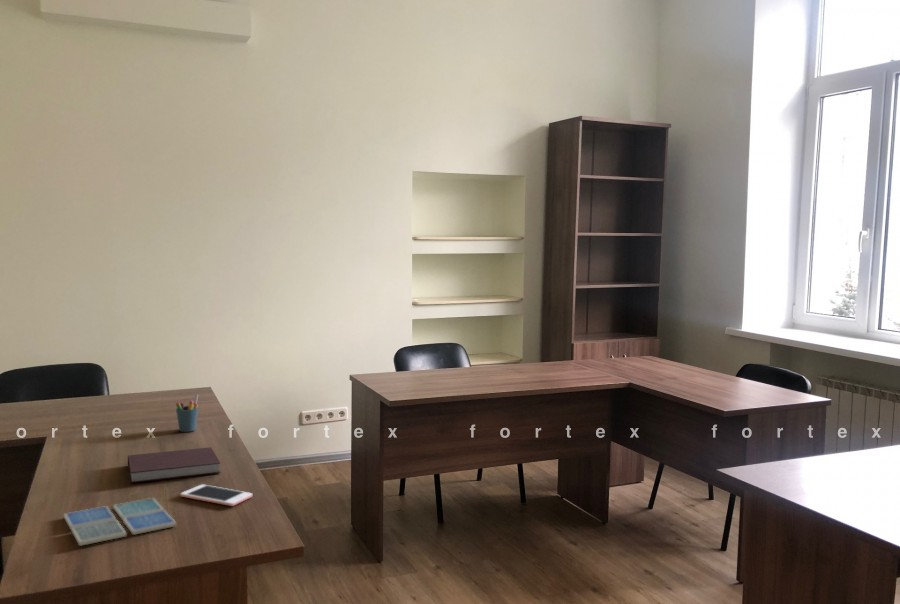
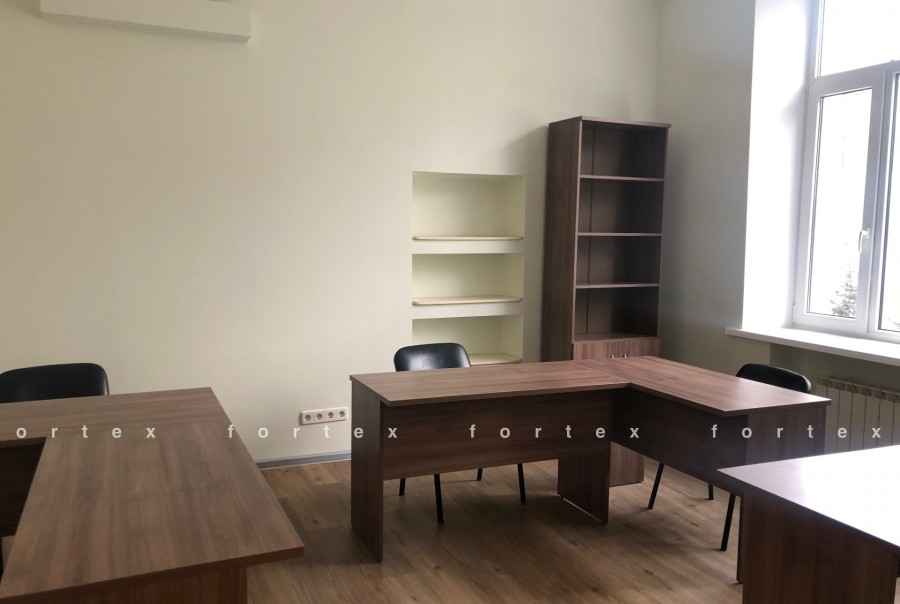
- drink coaster [63,497,177,547]
- notebook [127,446,221,484]
- cell phone [180,484,253,507]
- pen holder [175,394,200,433]
